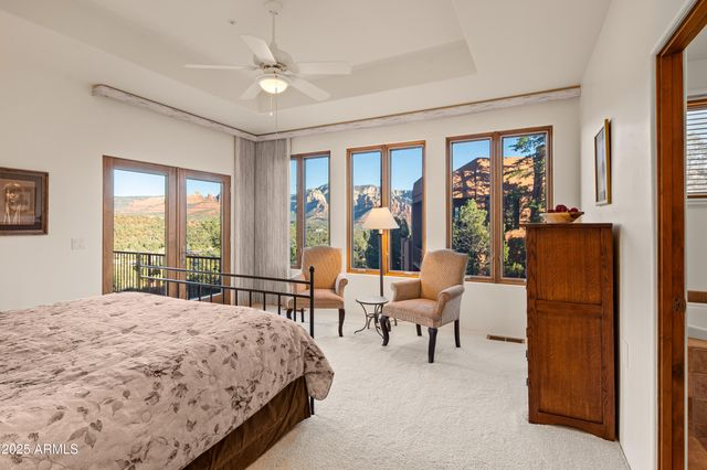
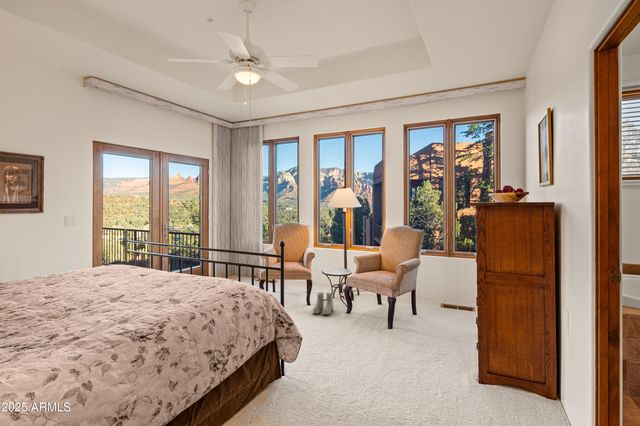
+ boots [312,291,335,316]
